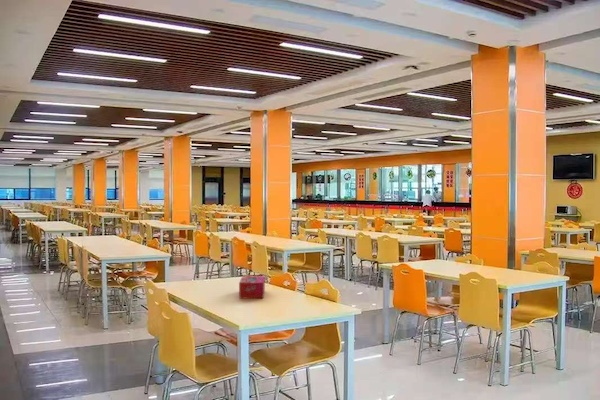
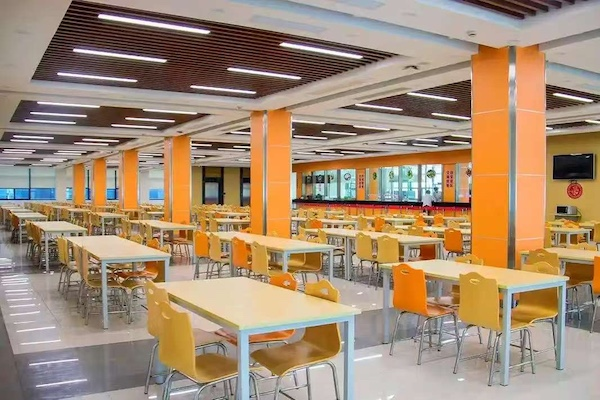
- tissue box [238,275,266,299]
